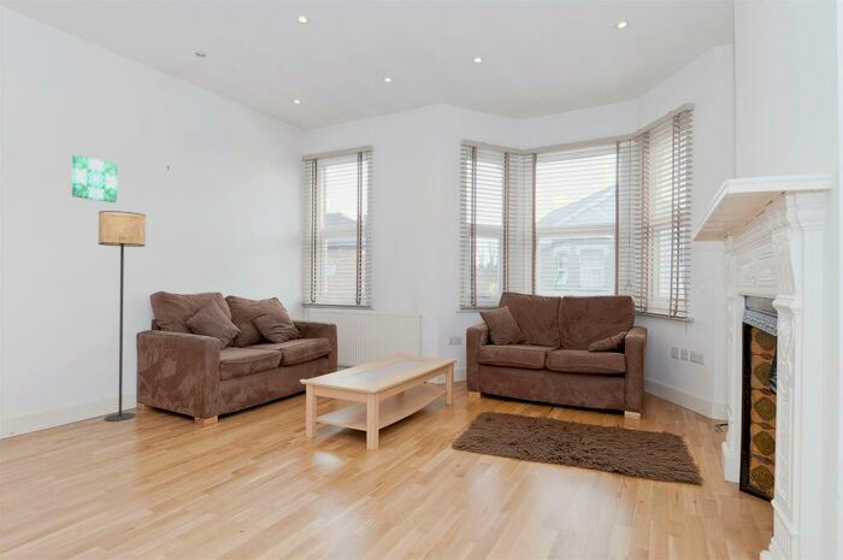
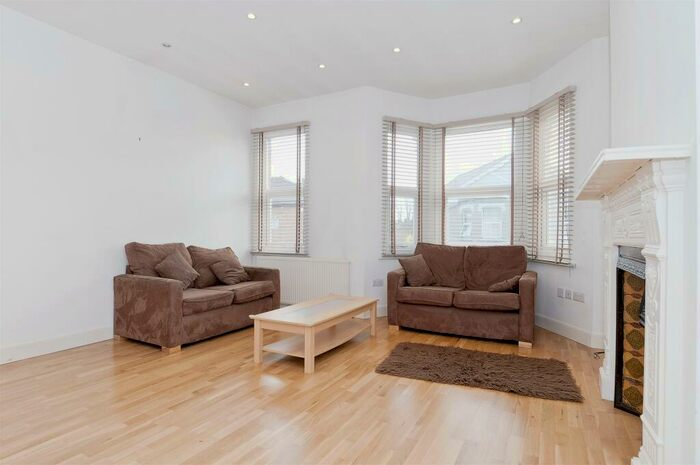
- floor lamp [98,210,147,423]
- wall art [71,153,118,204]
